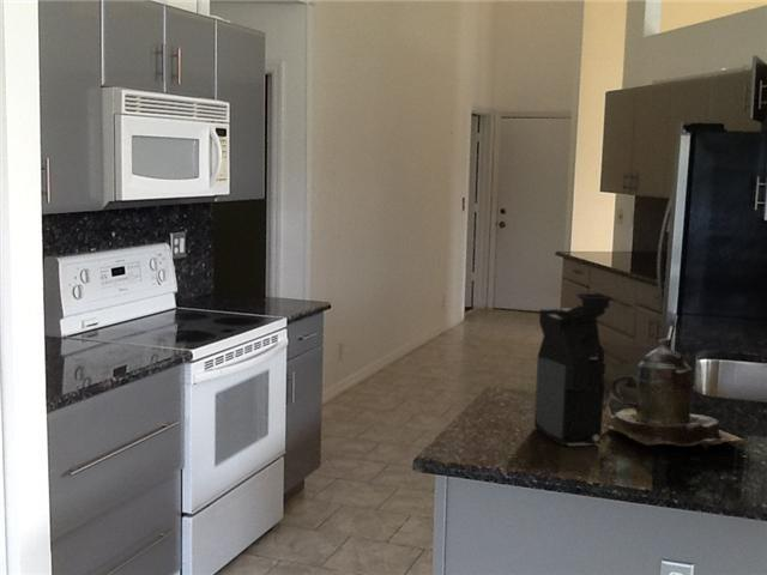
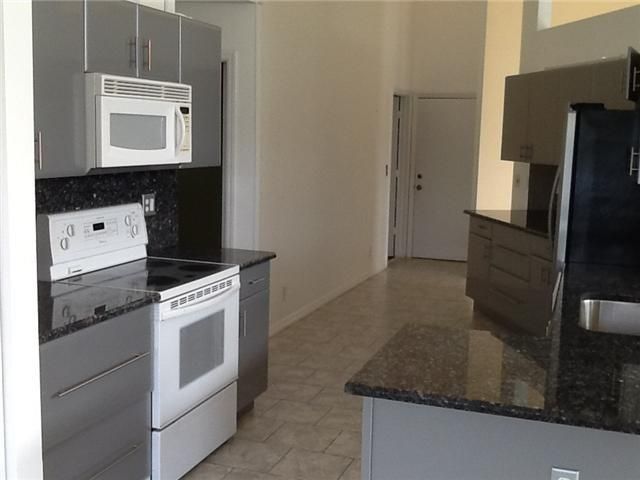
- teapot [603,338,757,450]
- coffee maker [533,292,615,448]
